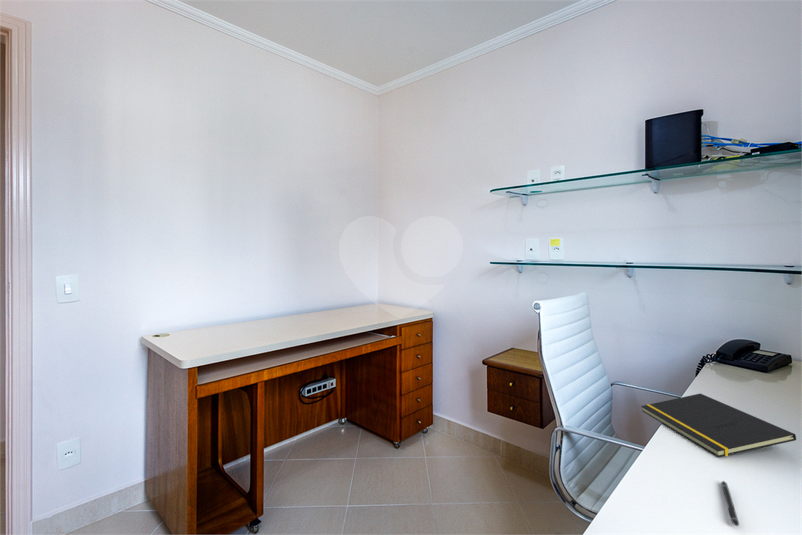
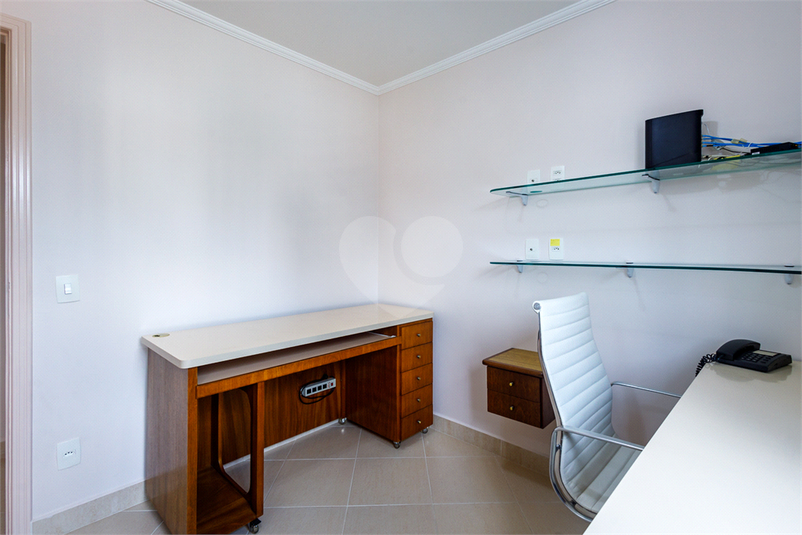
- notepad [640,393,797,458]
- pen [720,480,740,527]
